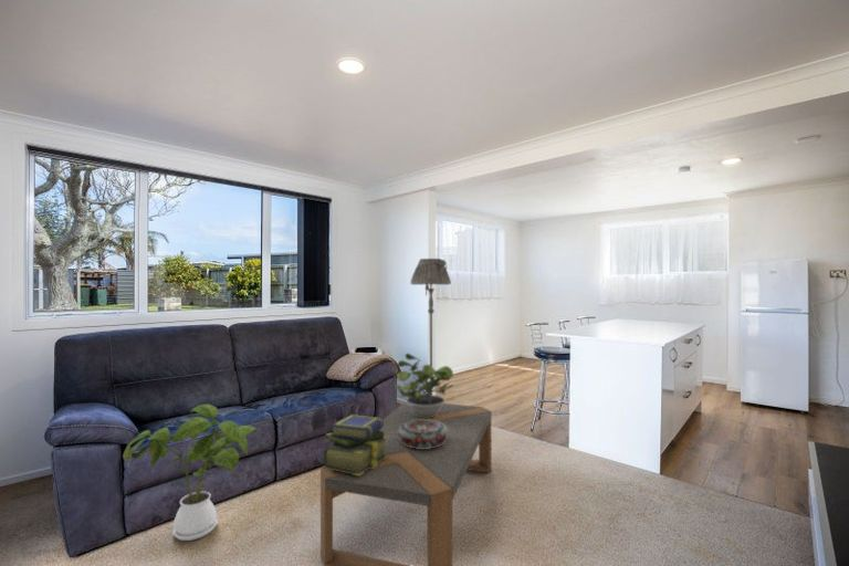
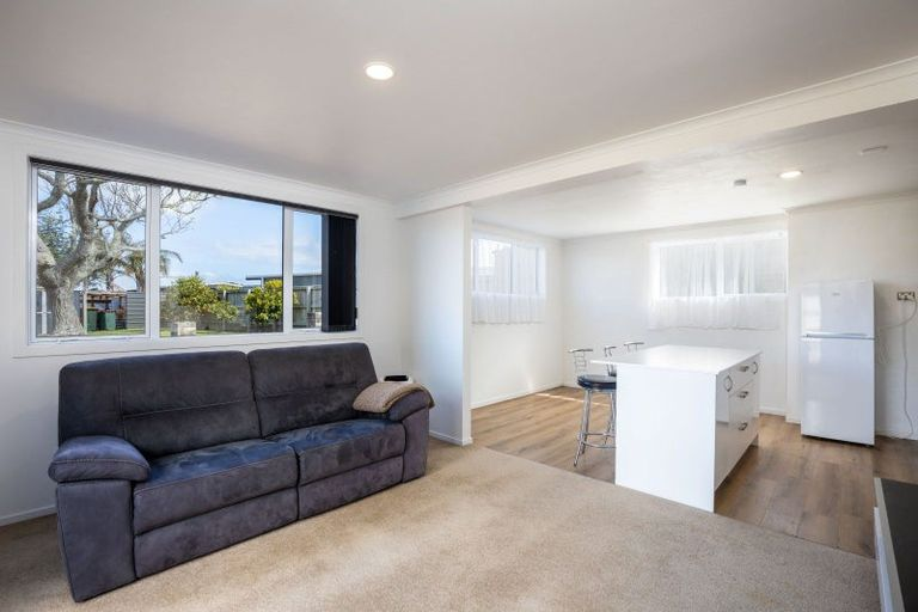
- stack of books [323,413,388,475]
- floor lamp [409,258,452,395]
- decorative bowl [398,419,448,449]
- house plant [122,403,259,542]
- potted plant [392,352,454,418]
- coffee table [319,401,493,566]
